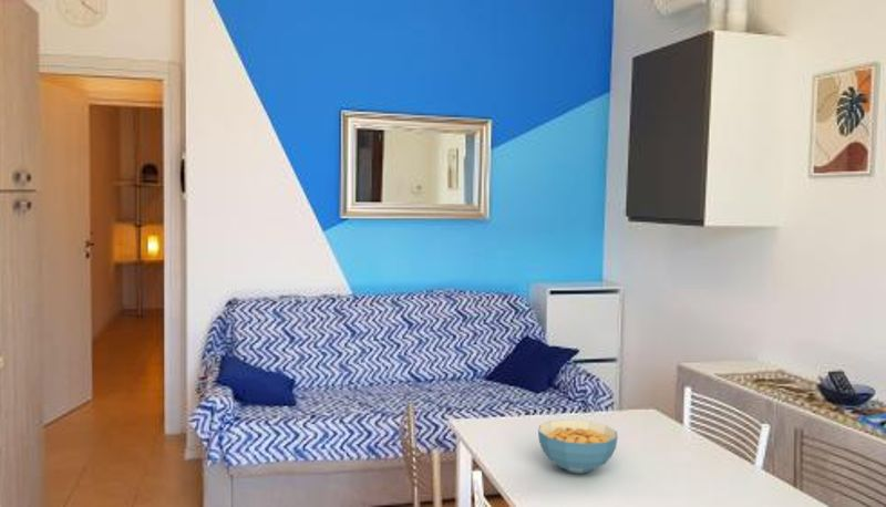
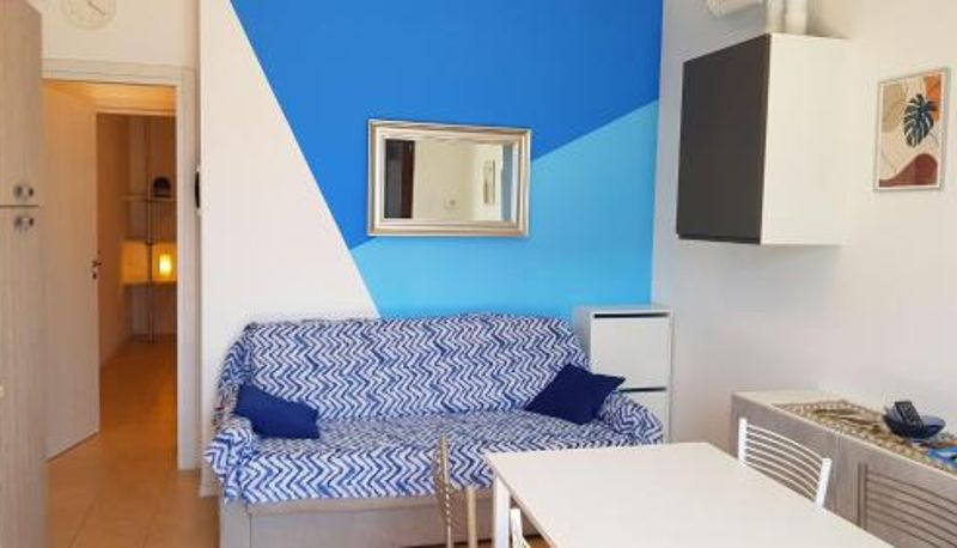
- cereal bowl [537,418,619,475]
